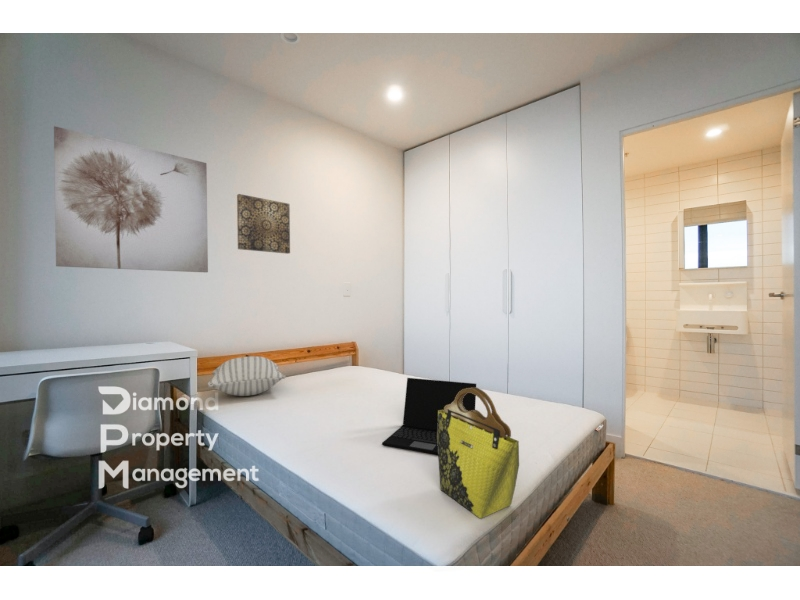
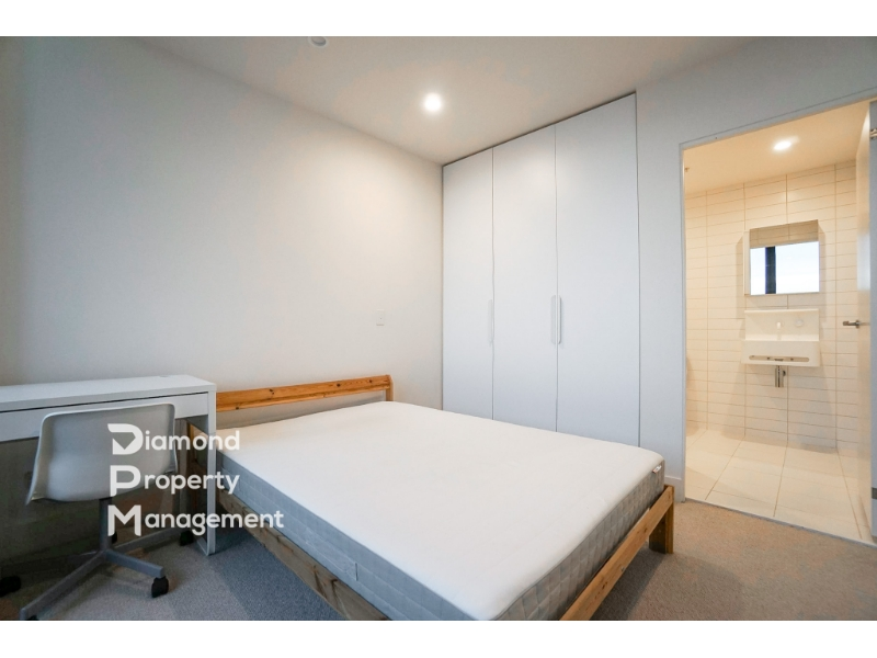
- wall art [53,125,209,273]
- pillow [207,355,286,397]
- laptop [381,377,477,456]
- tote bag [437,387,520,519]
- wall art [236,193,291,255]
